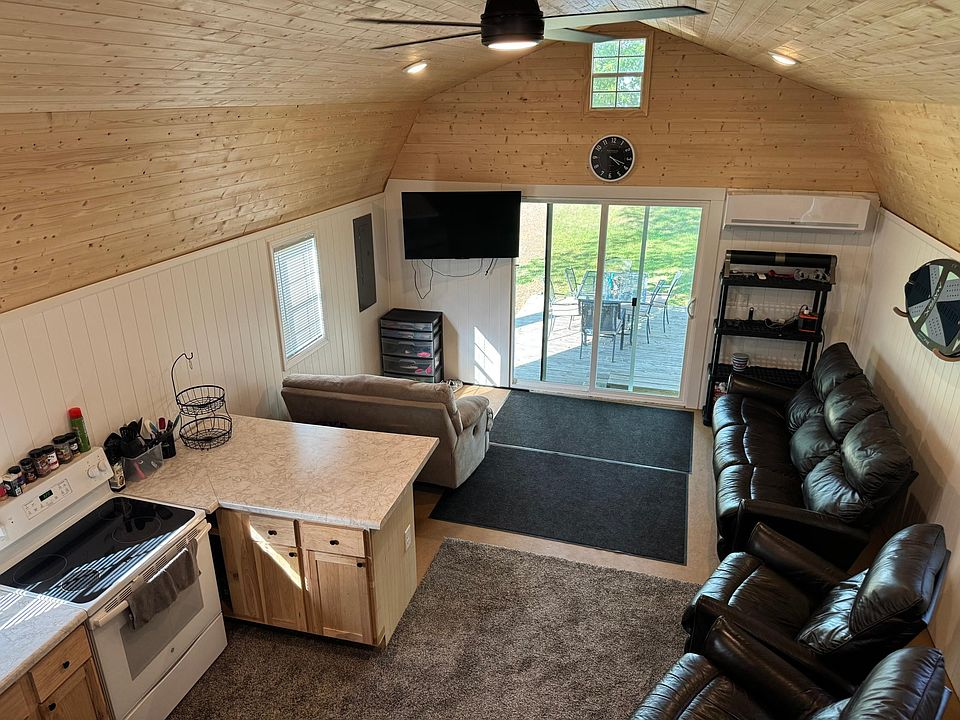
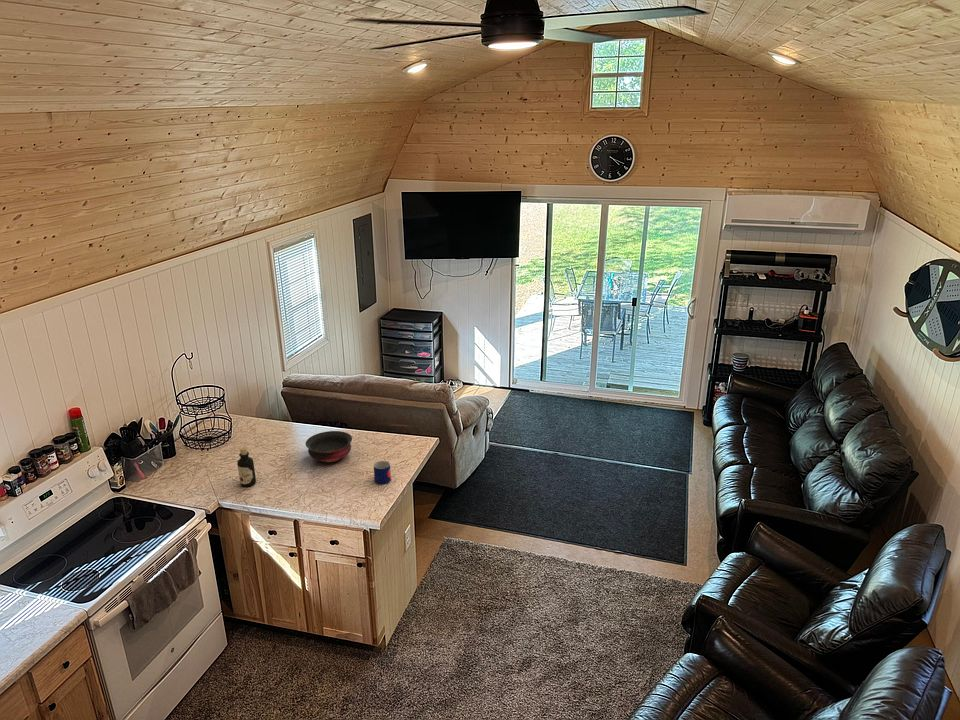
+ mug [373,460,392,485]
+ bowl [304,430,353,463]
+ bottle [236,446,257,488]
